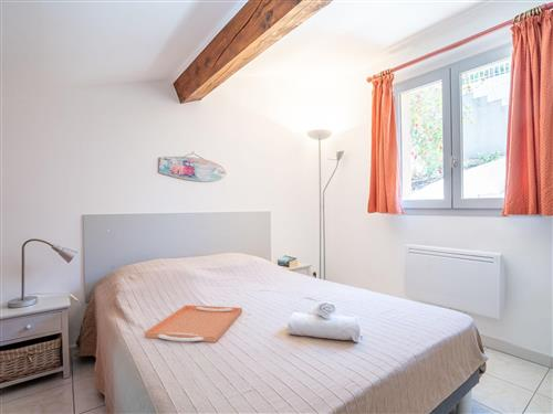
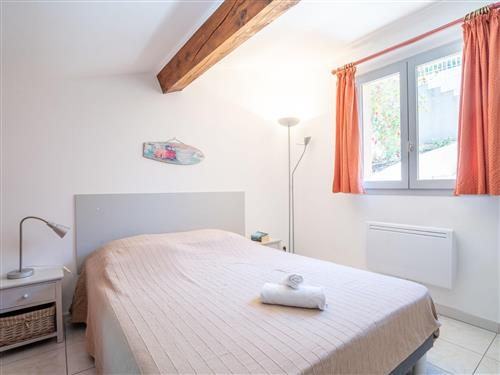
- serving tray [144,304,243,343]
